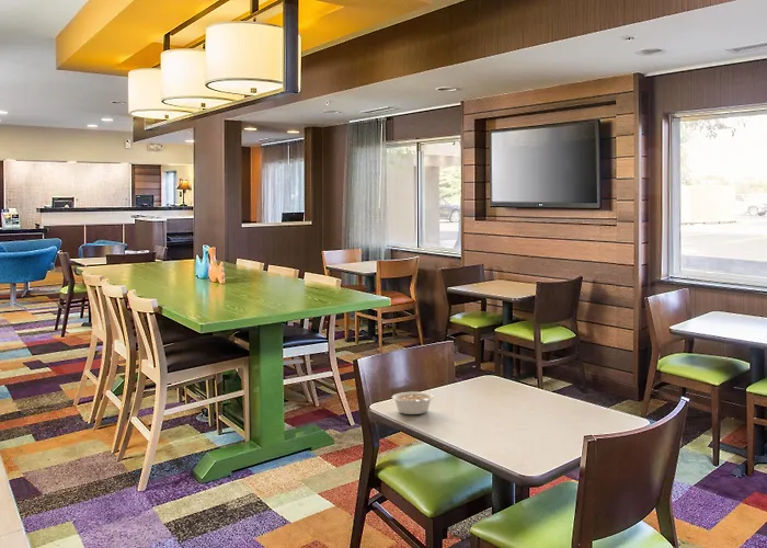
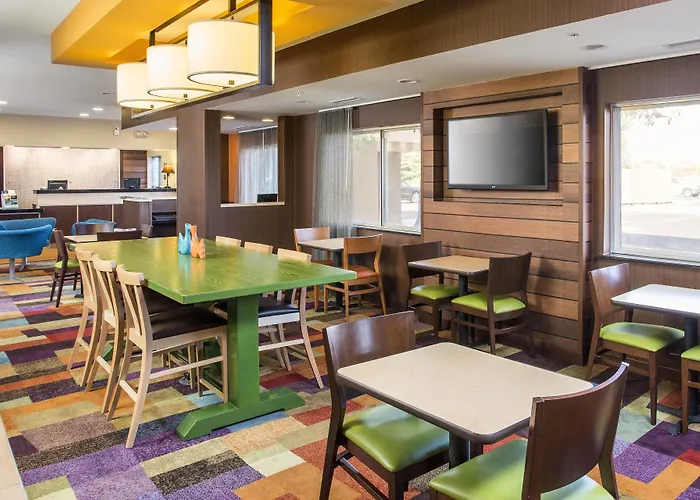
- legume [391,391,442,415]
